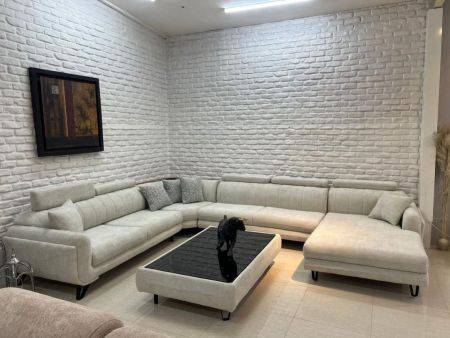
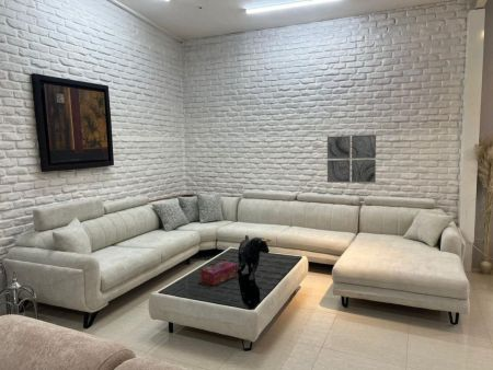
+ wall art [326,134,377,184]
+ tissue box [199,261,239,287]
